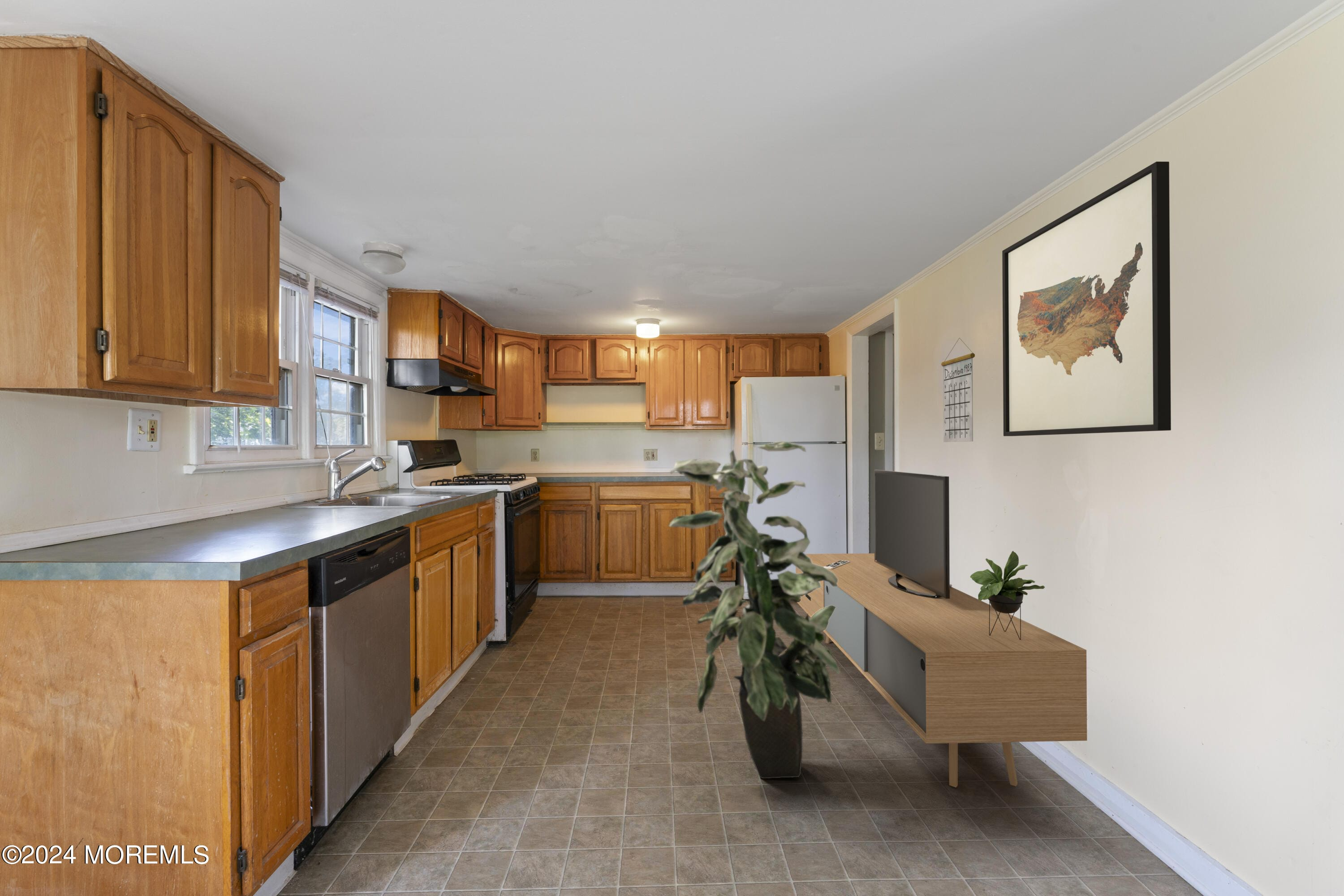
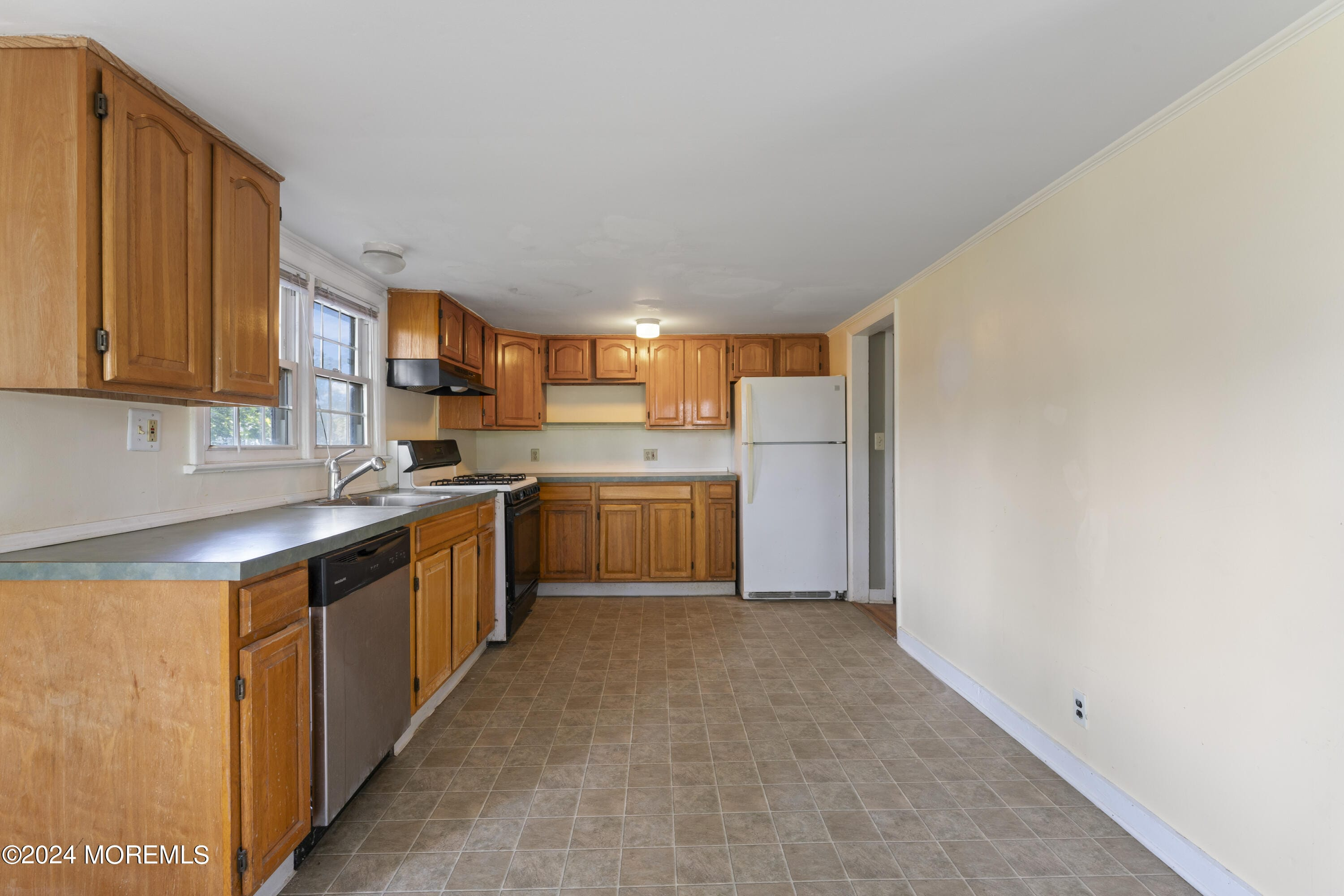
- indoor plant [669,441,841,779]
- media console [795,469,1087,788]
- calendar [941,337,975,443]
- wall art [1002,161,1172,437]
